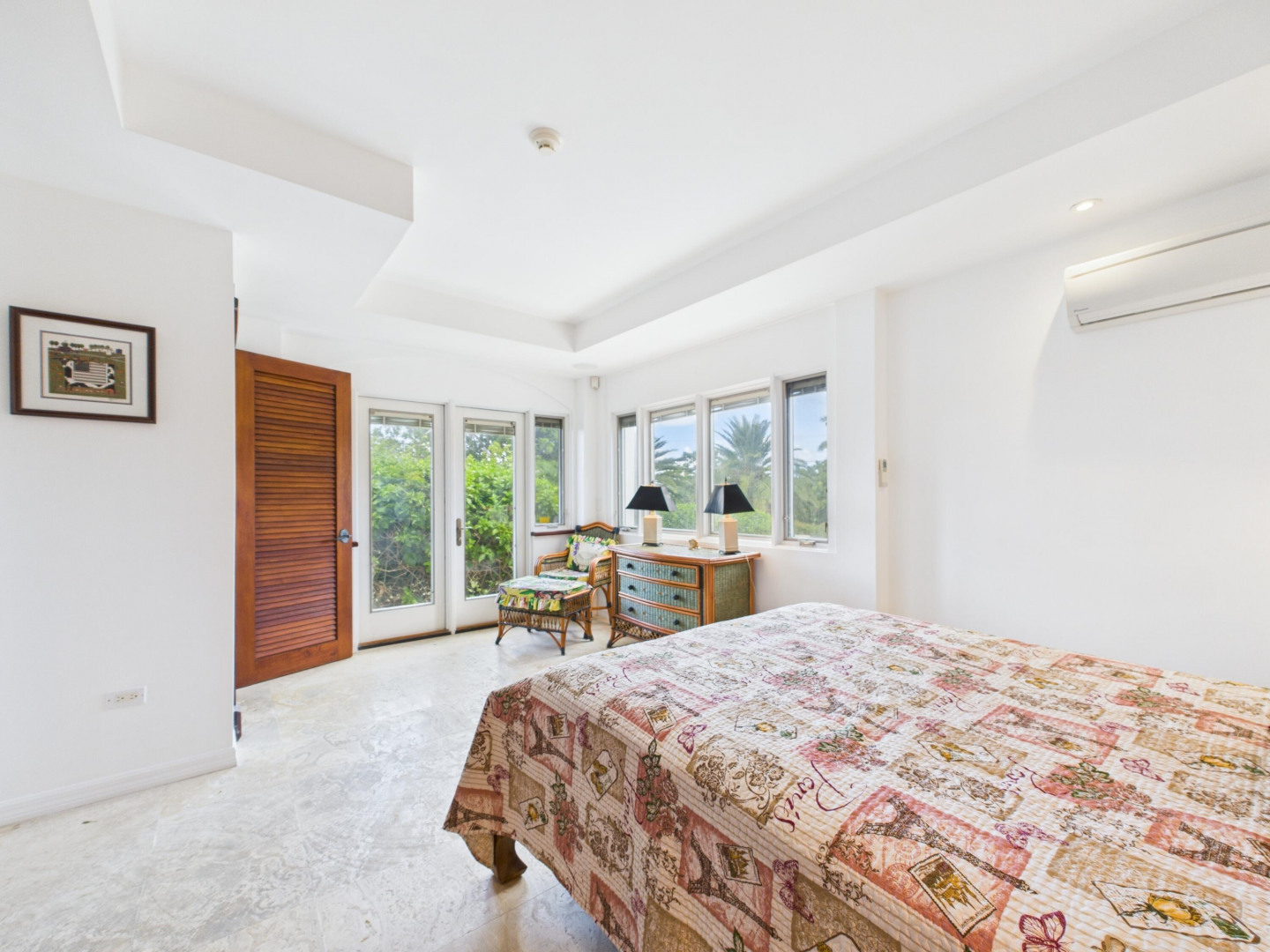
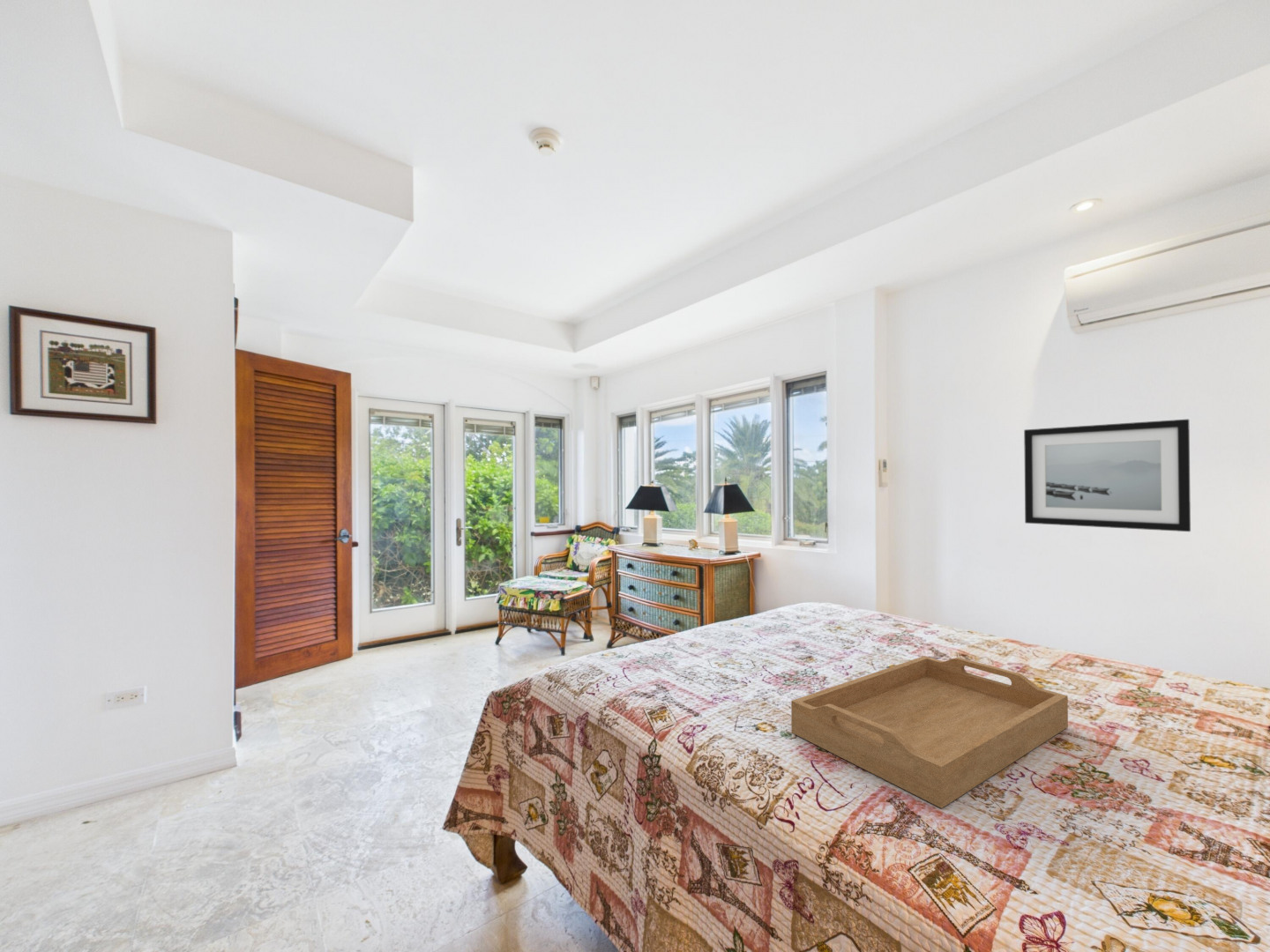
+ wall art [1023,419,1192,532]
+ serving tray [790,655,1069,809]
